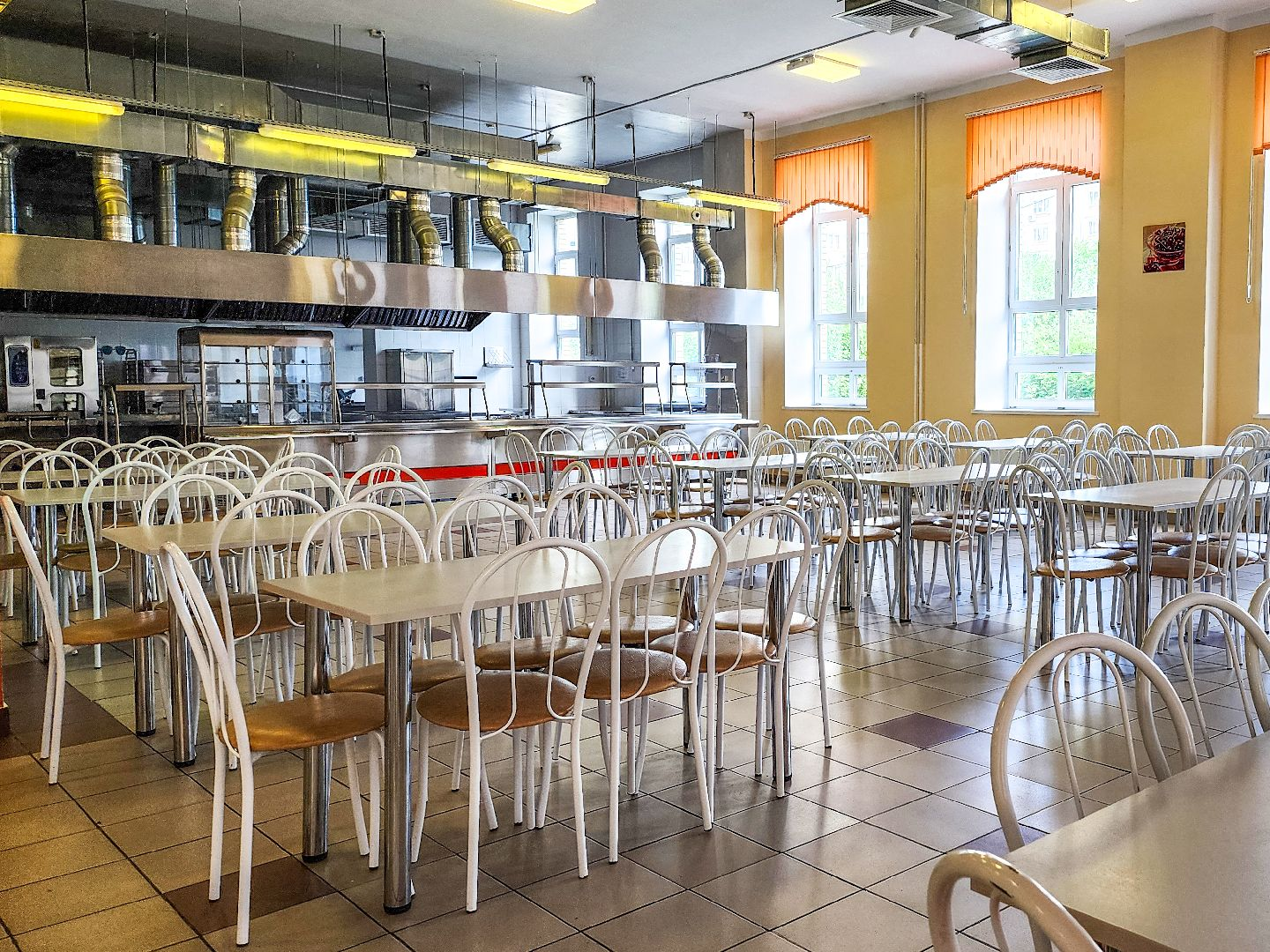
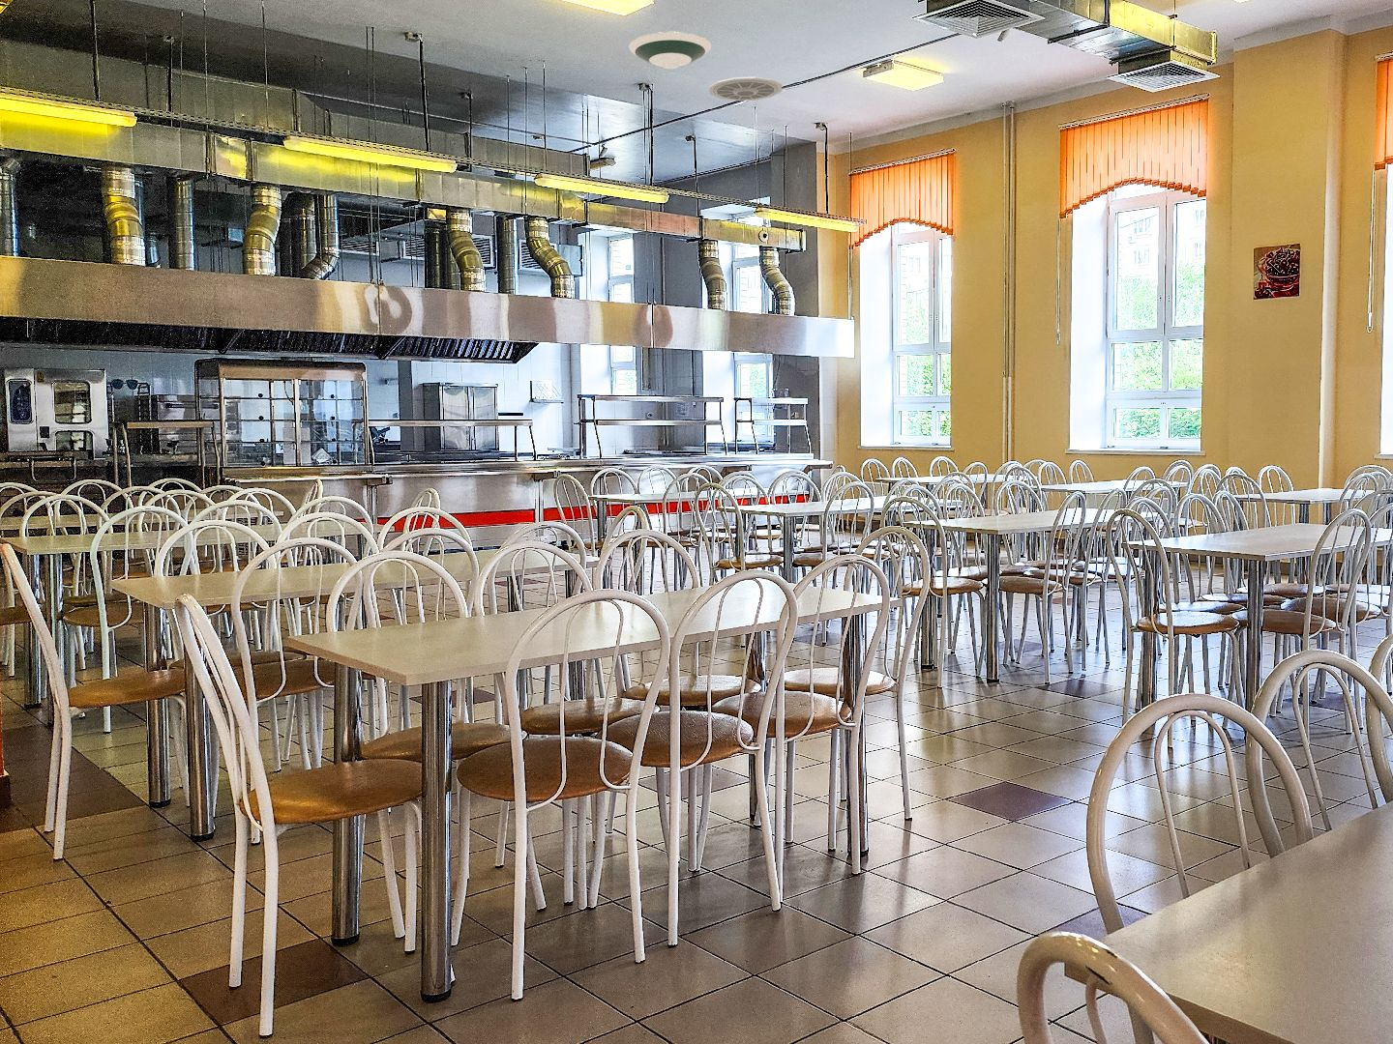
+ ceiling vent [709,77,782,102]
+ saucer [627,31,712,69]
